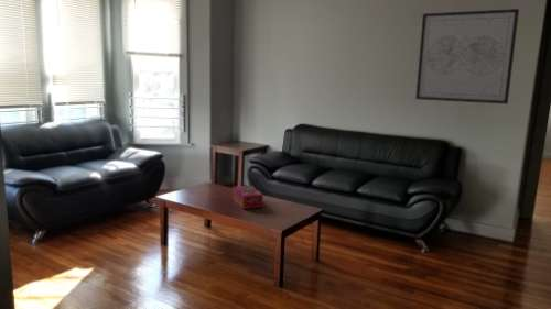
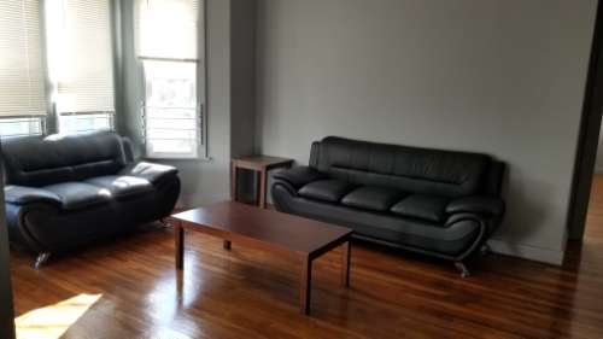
- wall art [414,8,520,106]
- tissue box [231,185,264,210]
